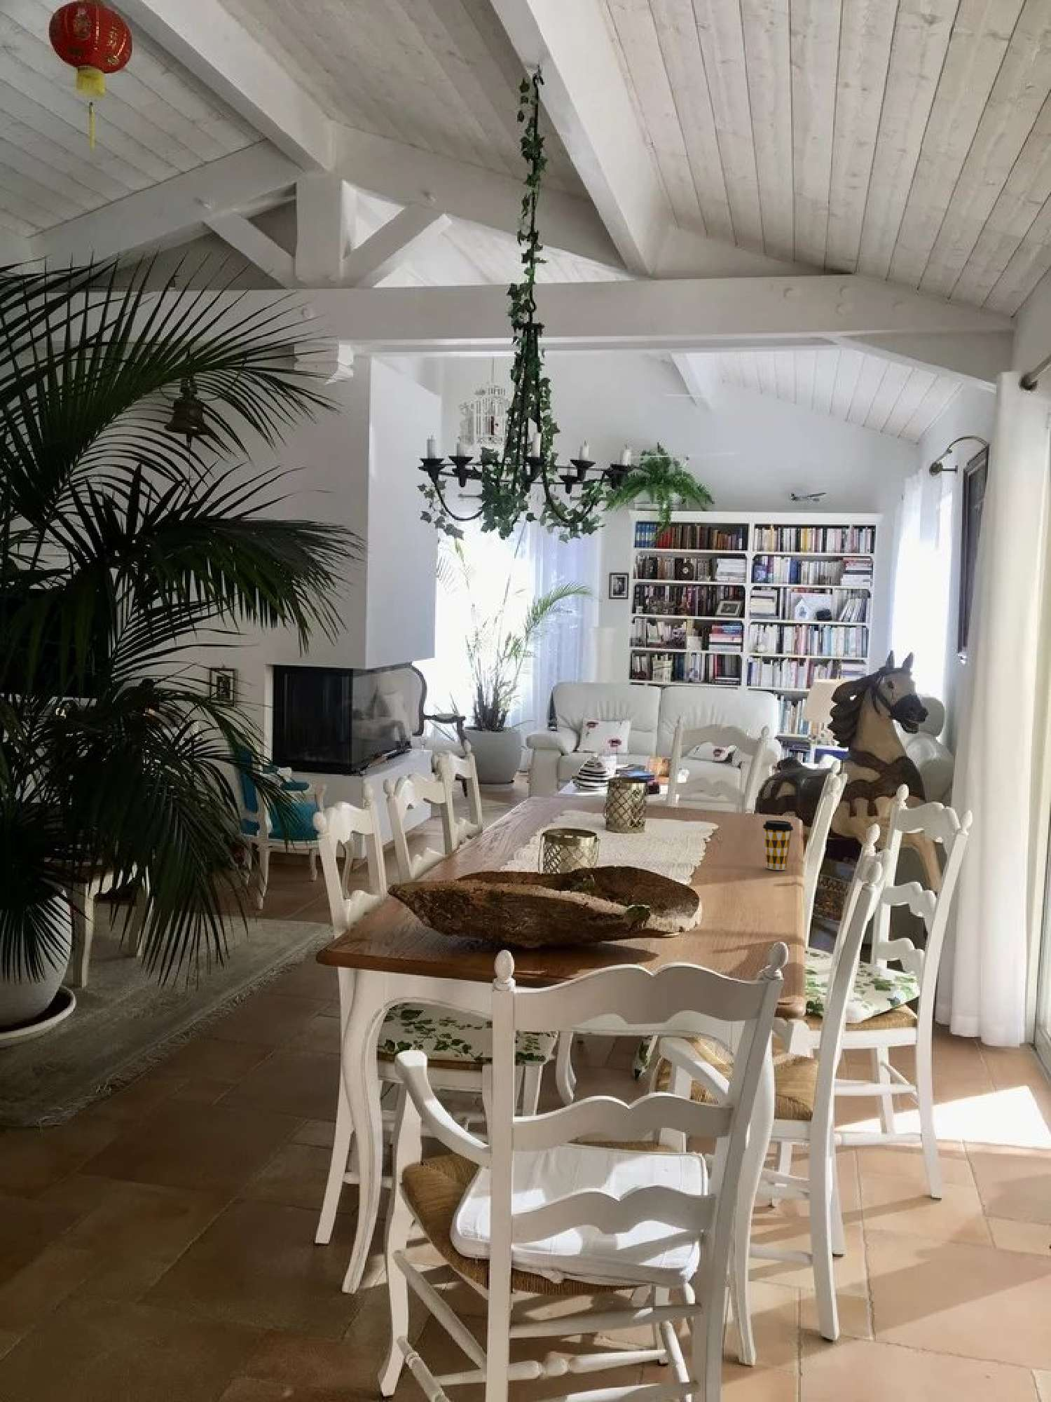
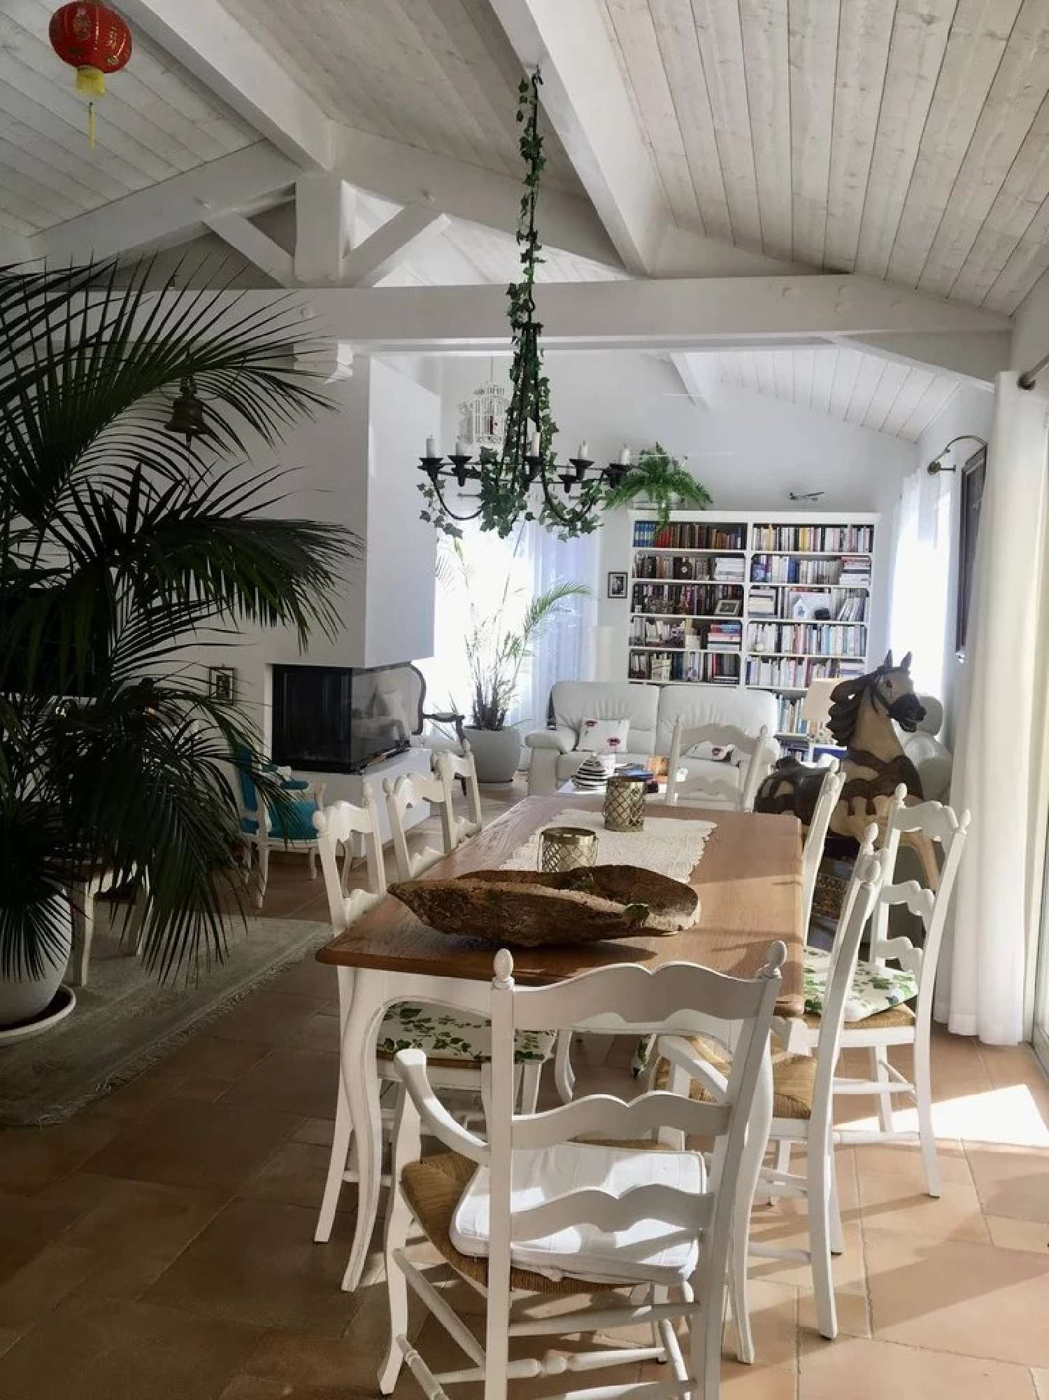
- coffee cup [763,819,794,871]
